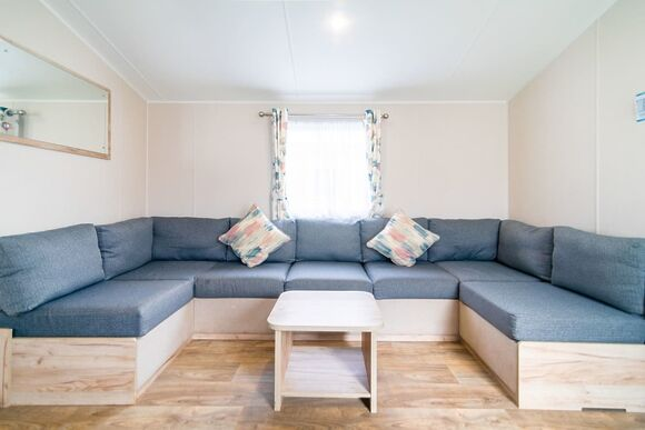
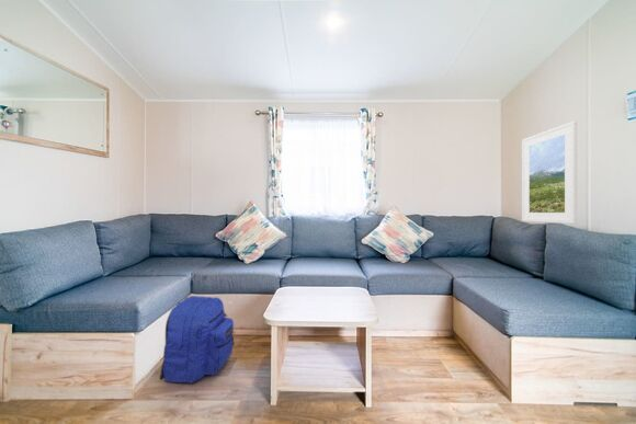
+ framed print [521,119,578,225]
+ backpack [158,295,236,385]
